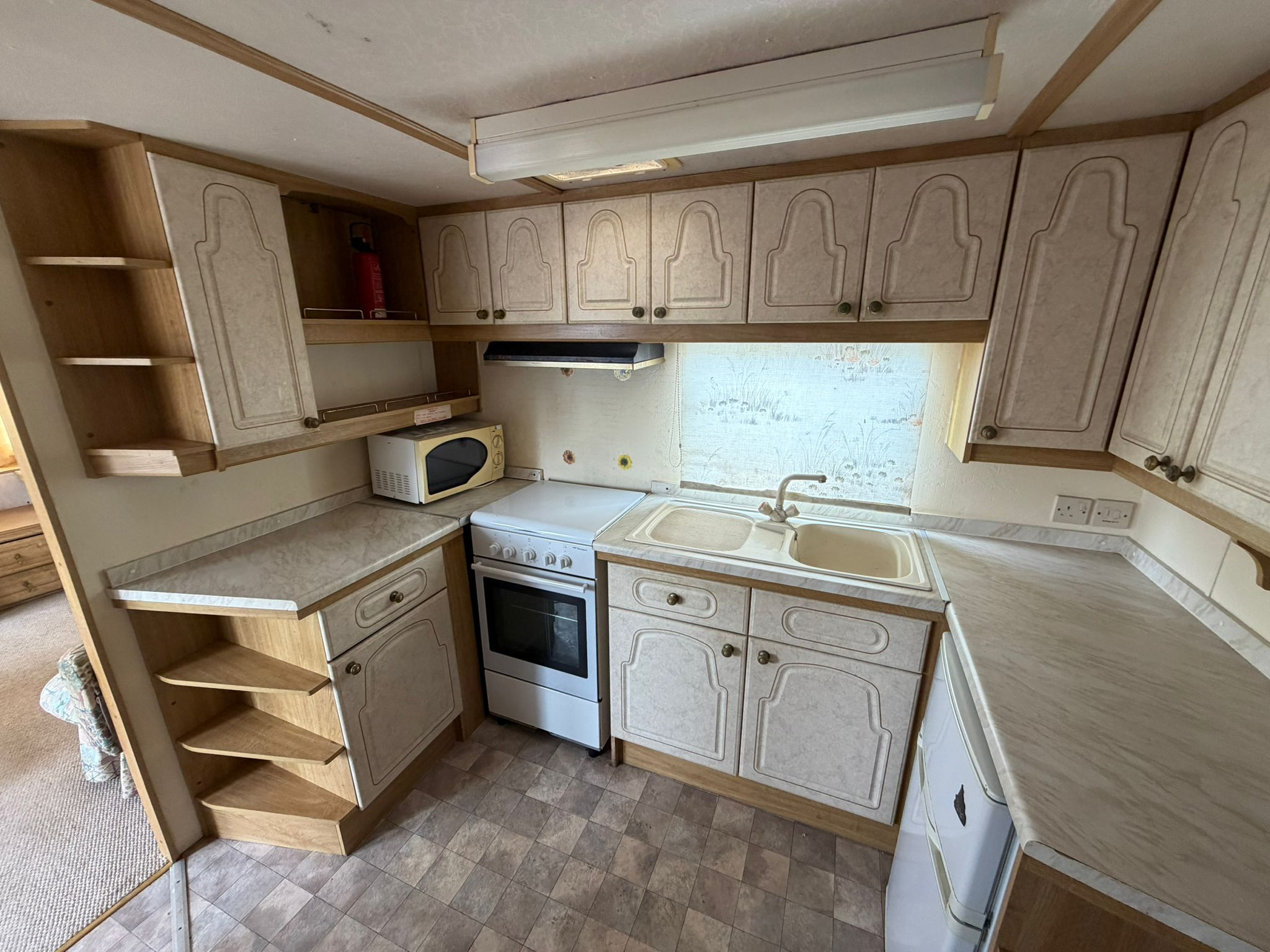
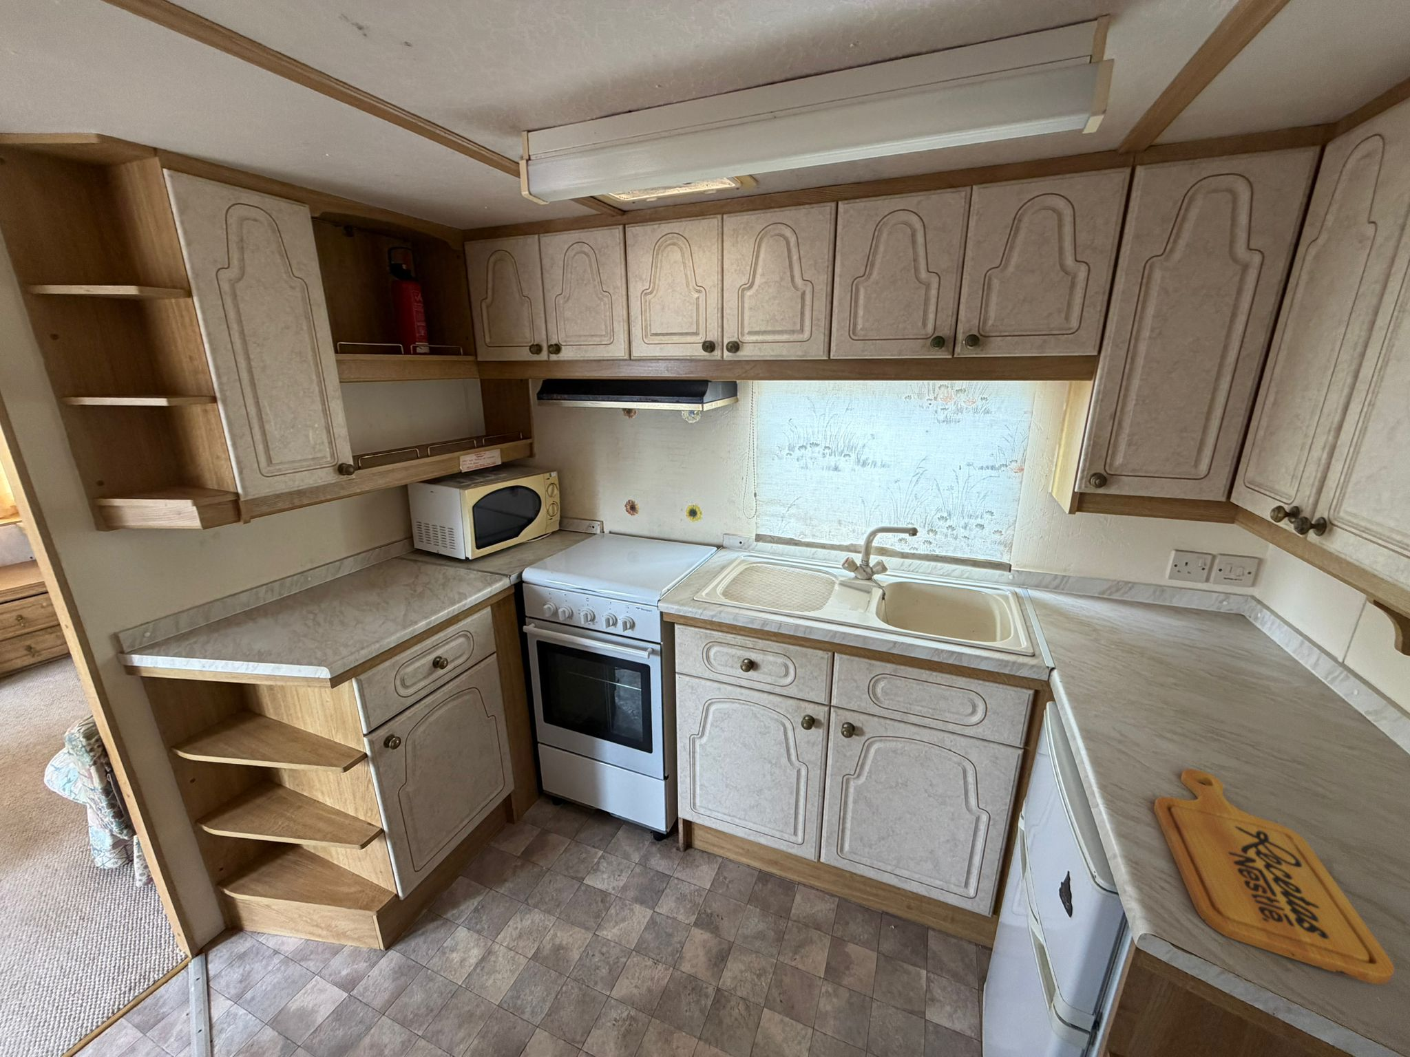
+ cutting board [1154,768,1394,986]
